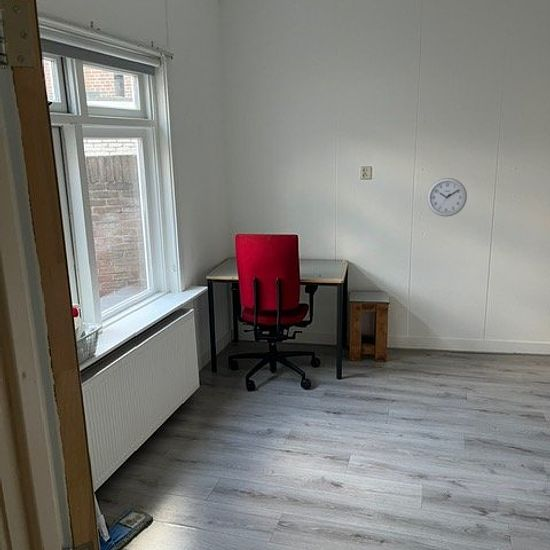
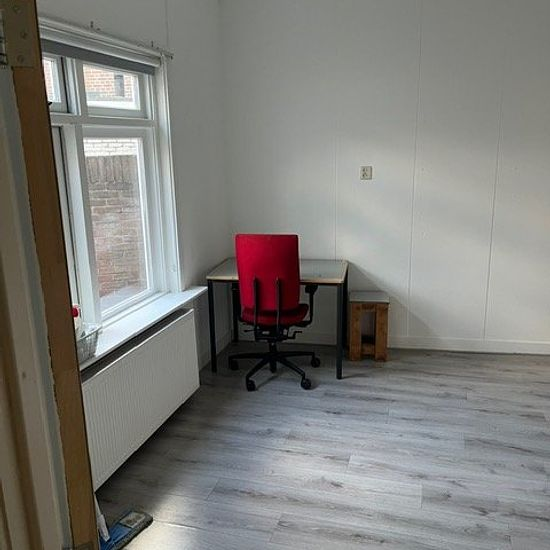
- wall clock [426,177,468,218]
